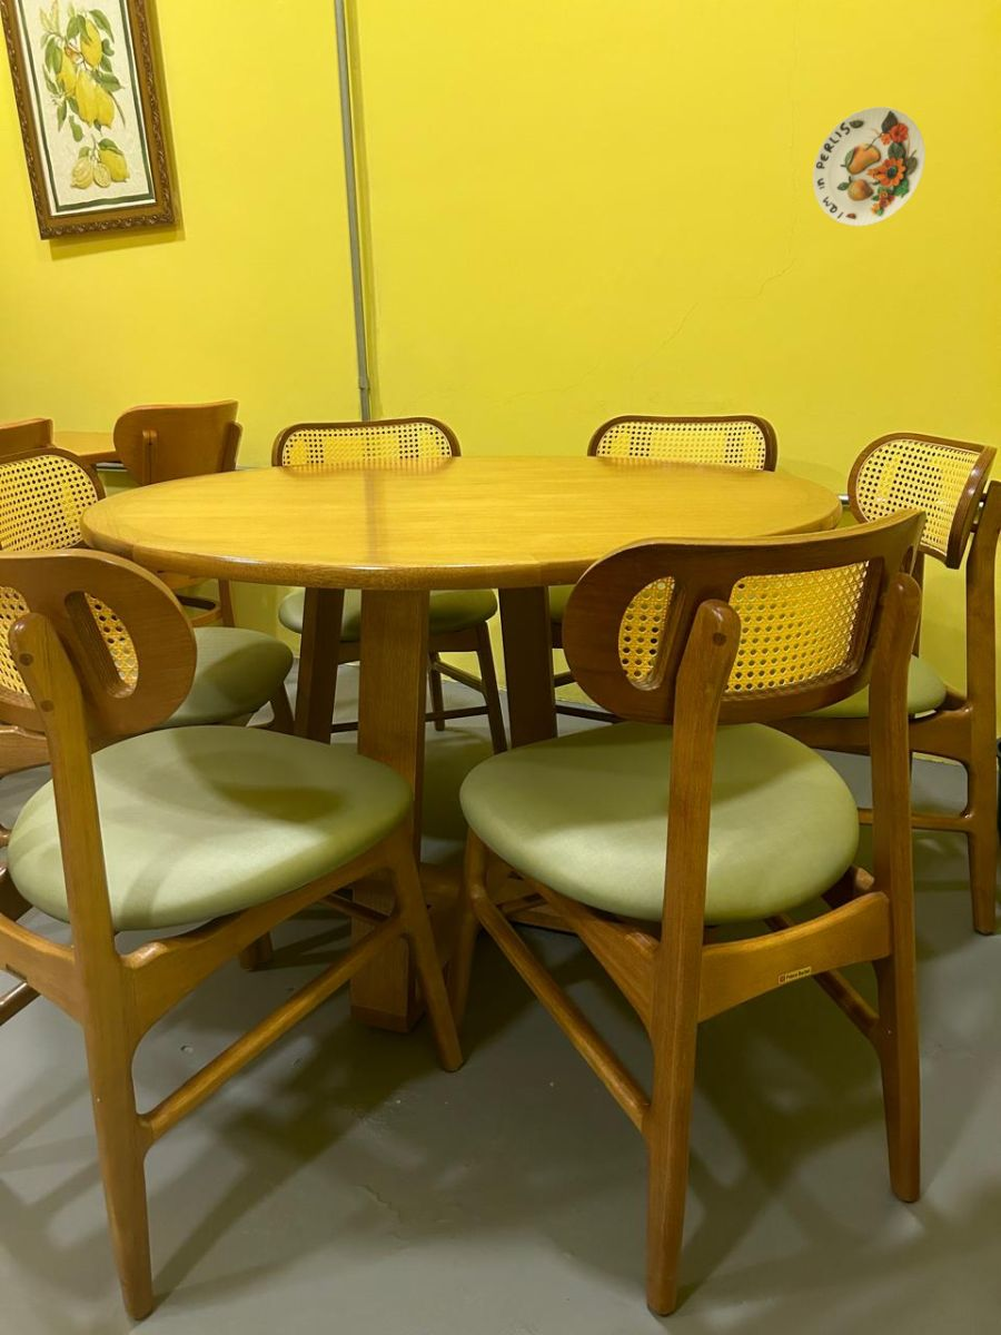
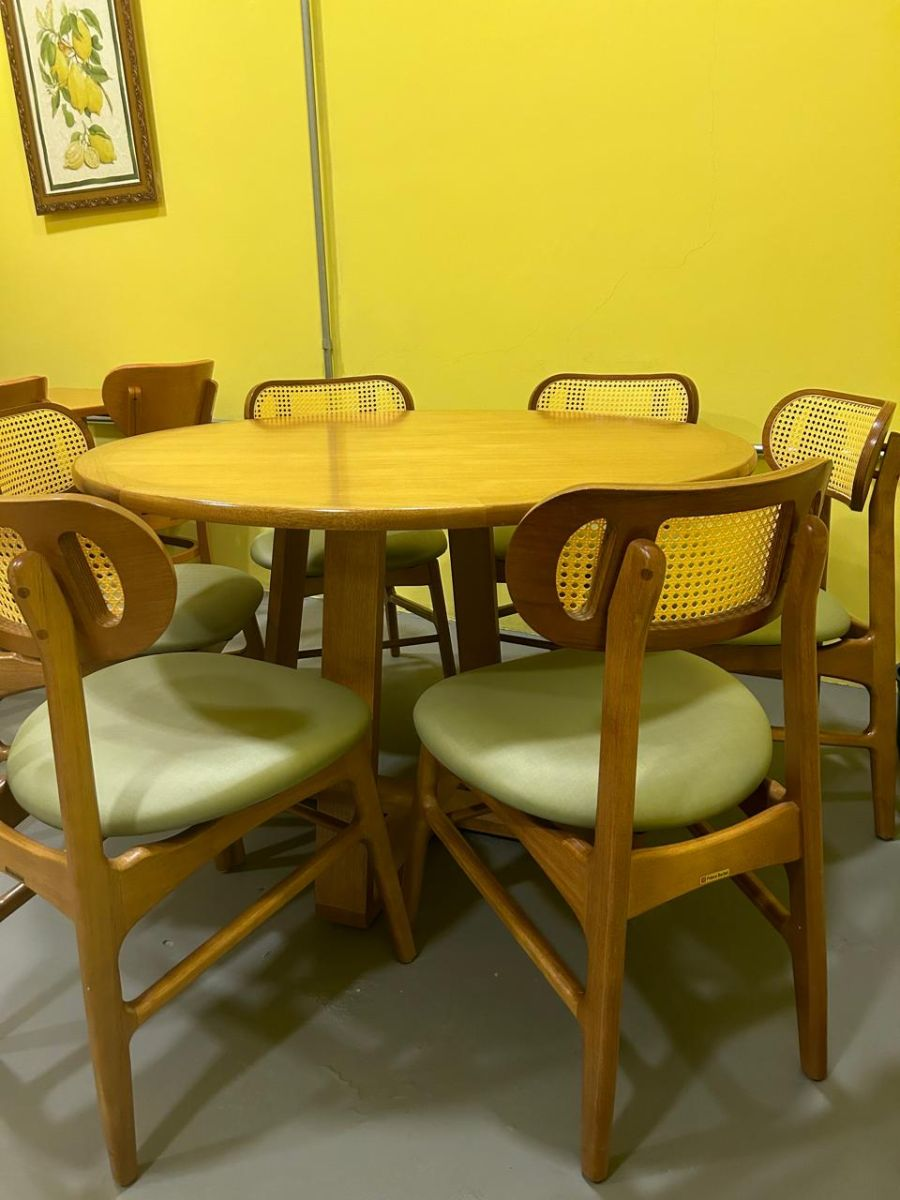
- decorative plate [812,106,926,227]
